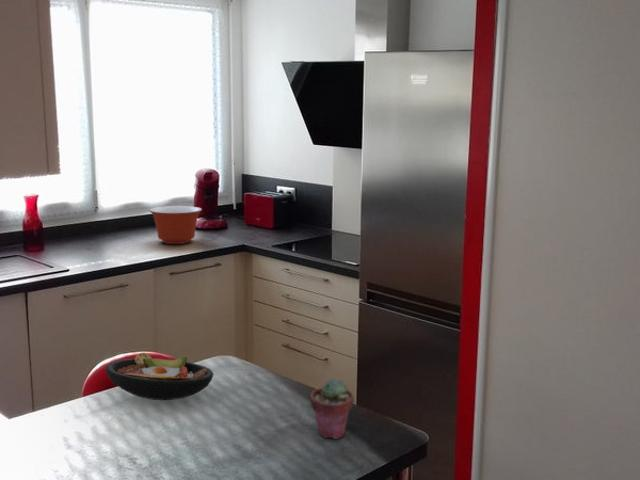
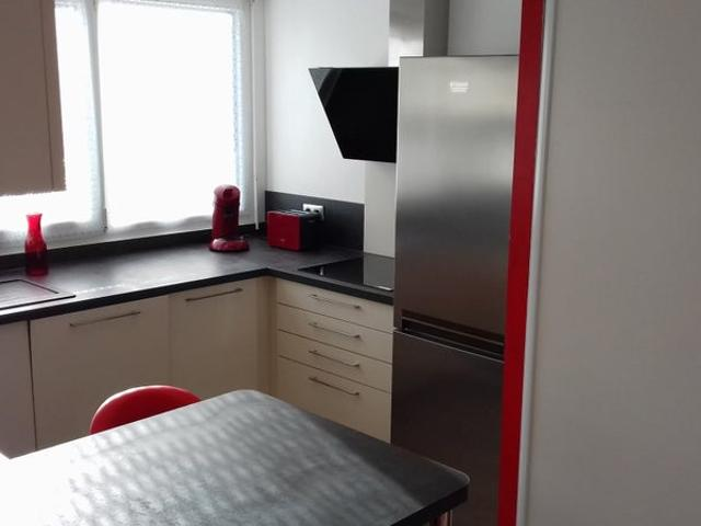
- mixing bowl [148,205,203,245]
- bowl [105,352,215,401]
- potted succulent [309,378,355,440]
